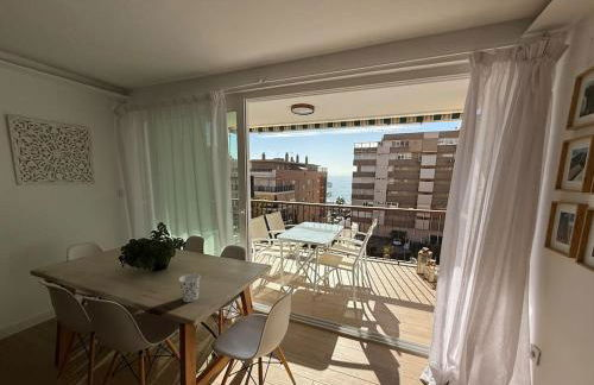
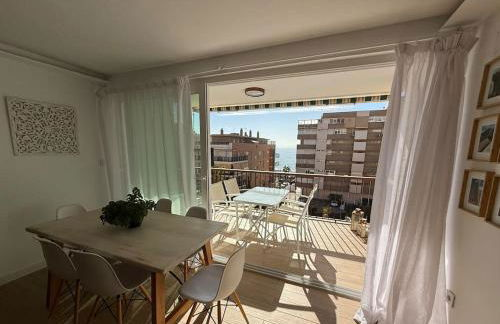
- cup [178,272,202,303]
